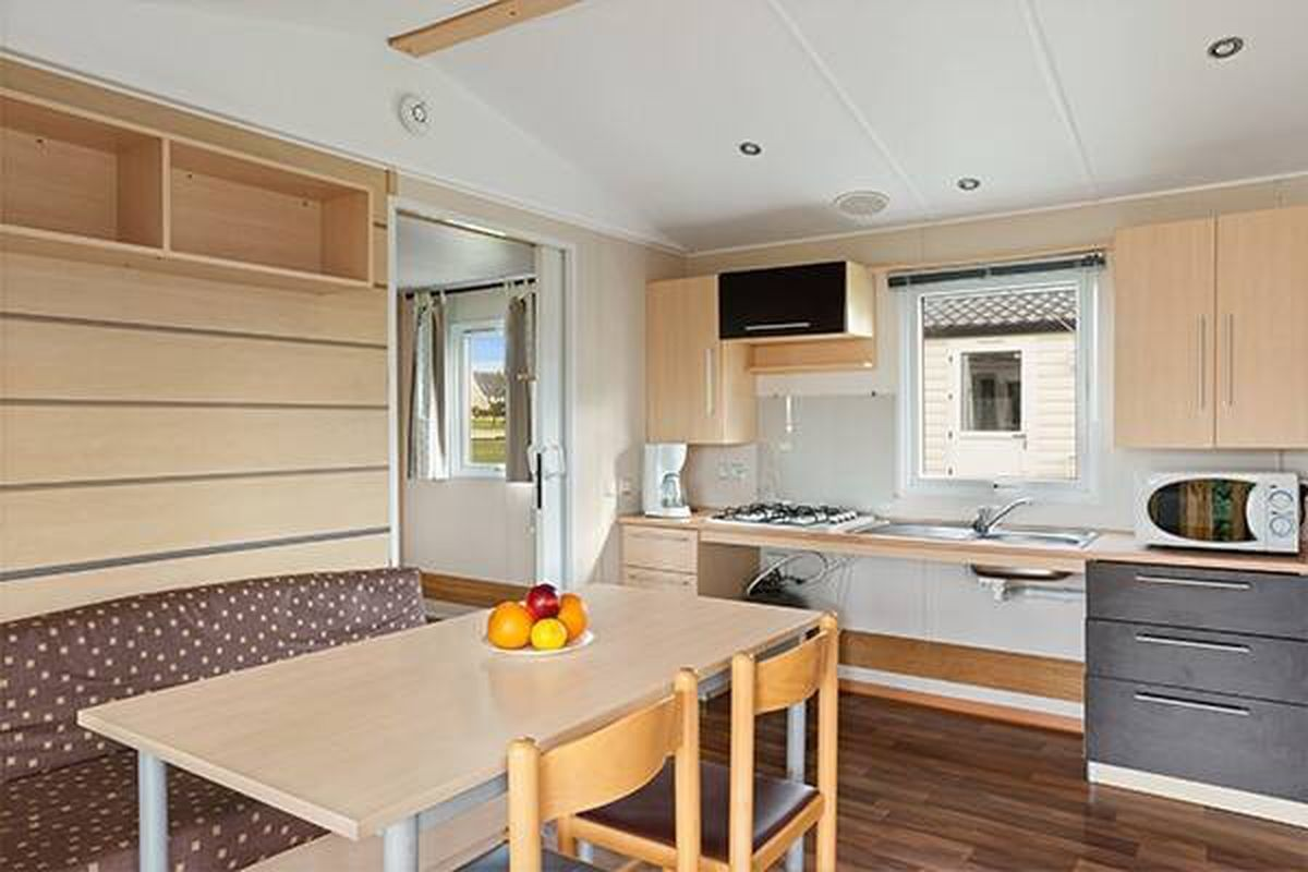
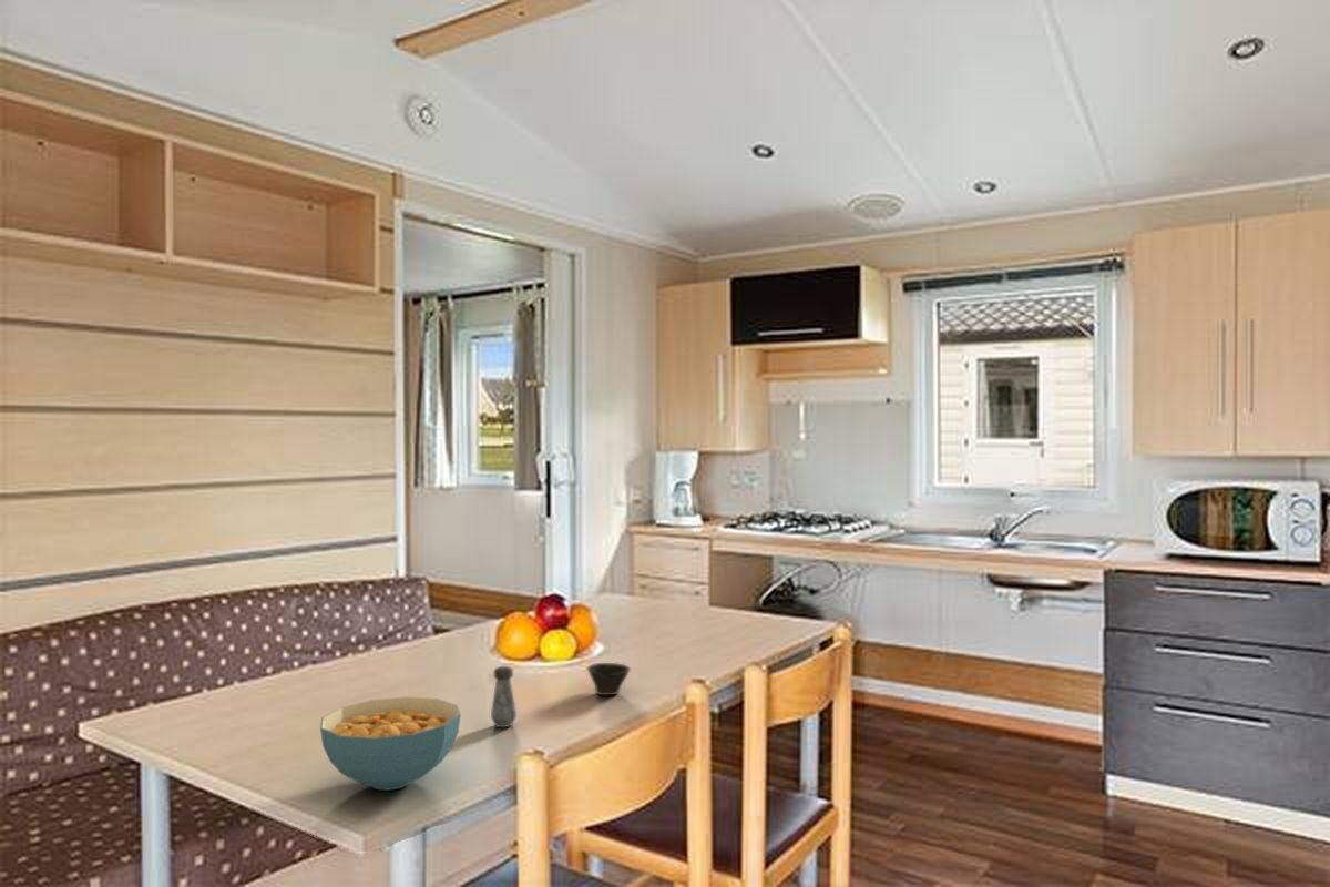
+ salt shaker [490,665,518,728]
+ cup [586,662,632,696]
+ cereal bowl [319,696,462,792]
